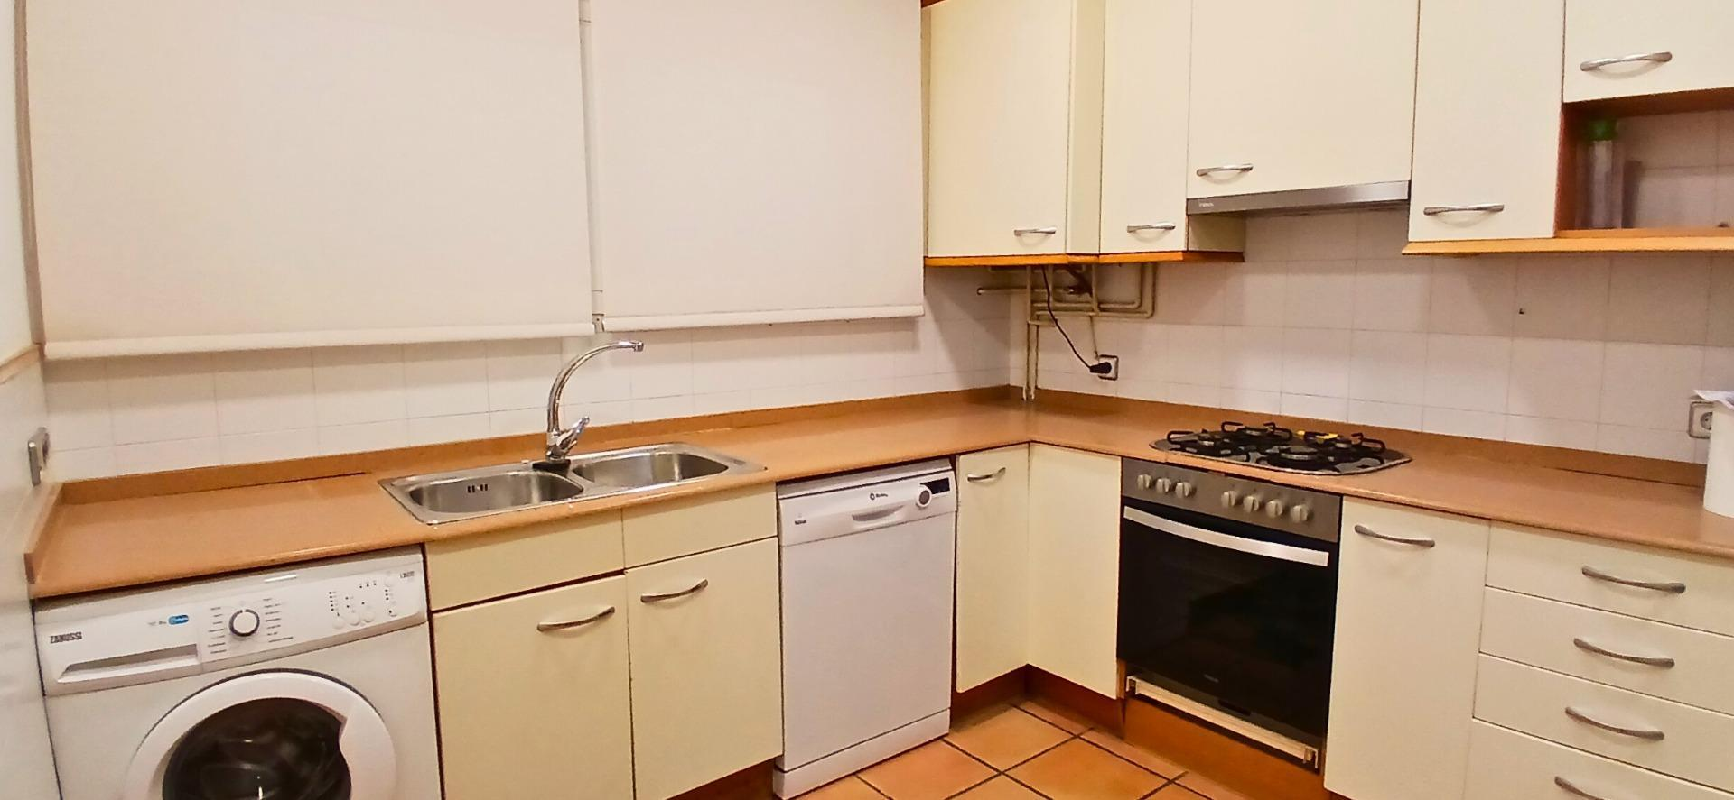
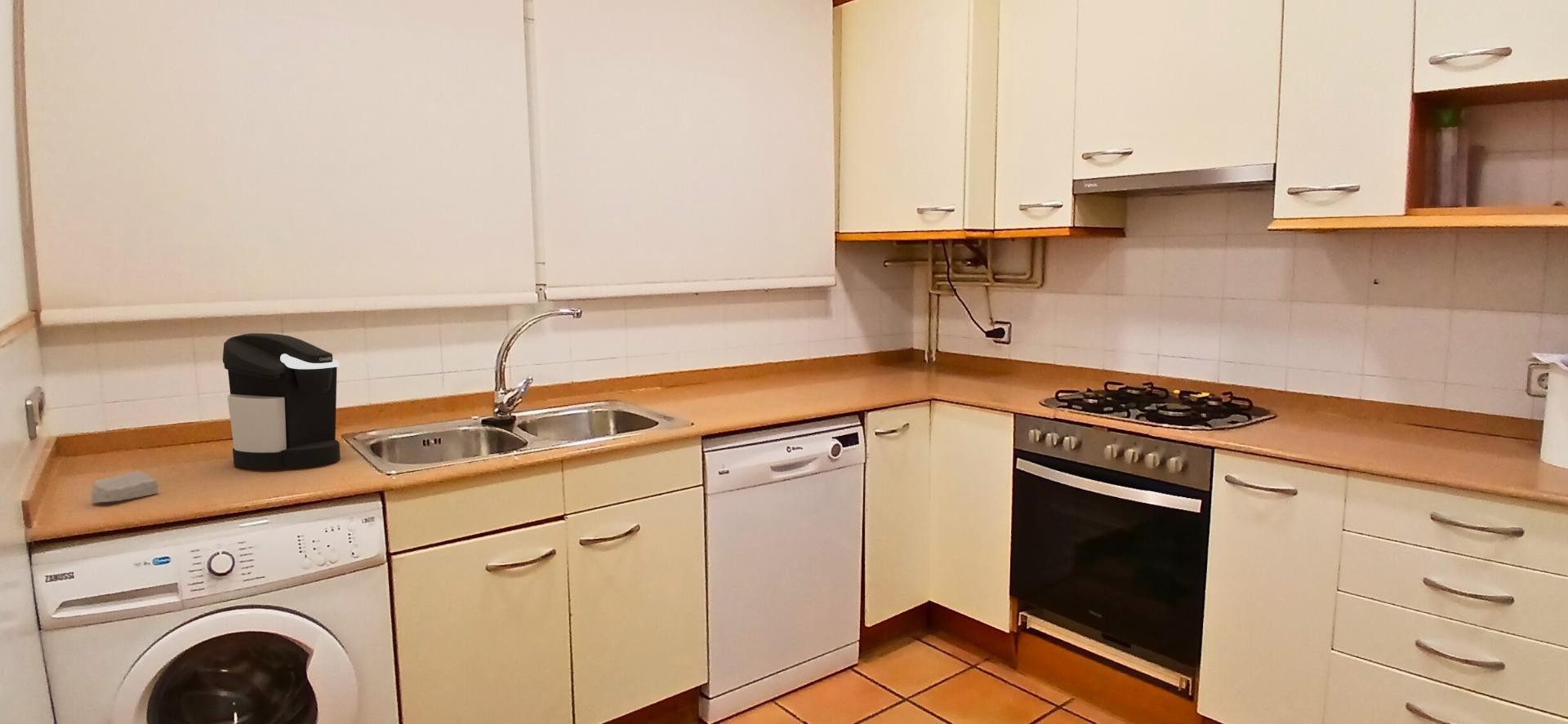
+ soap bar [90,470,160,504]
+ coffee maker [222,332,341,469]
